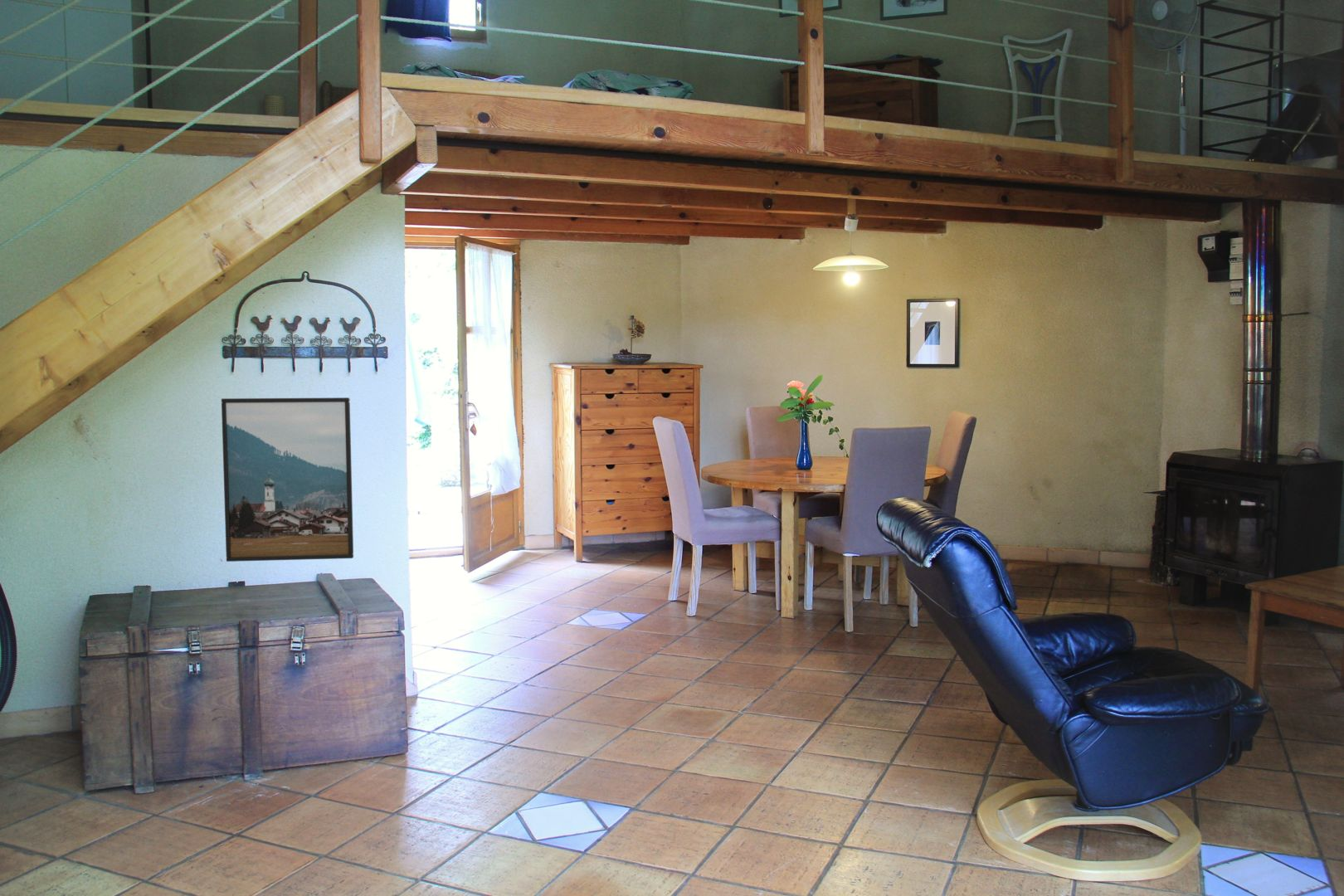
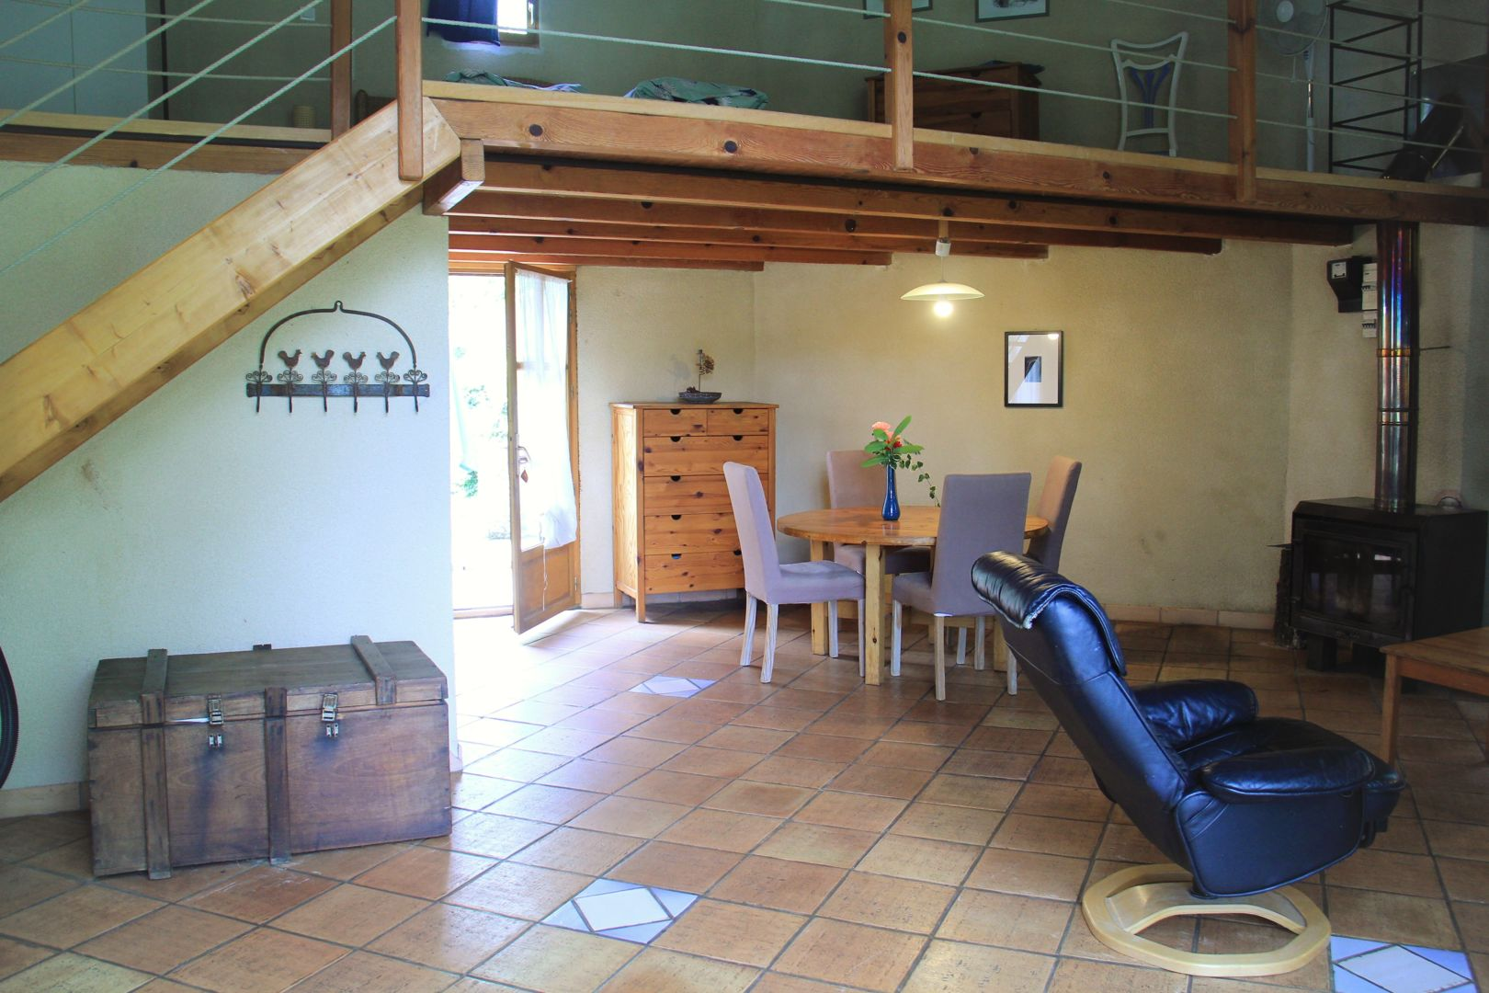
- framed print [221,397,354,562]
